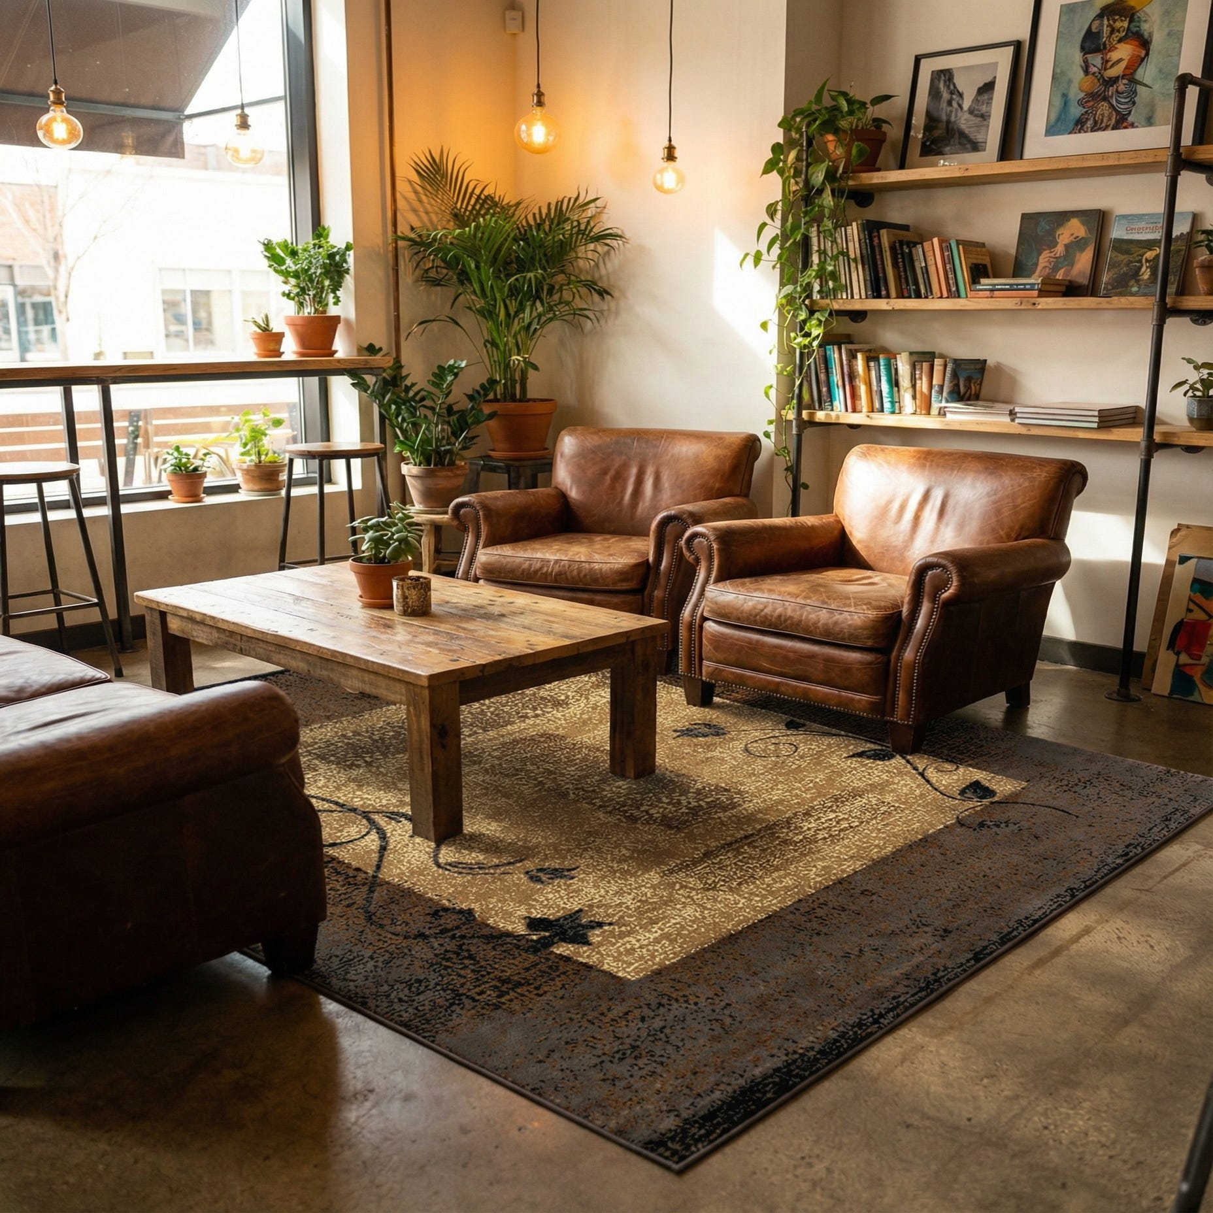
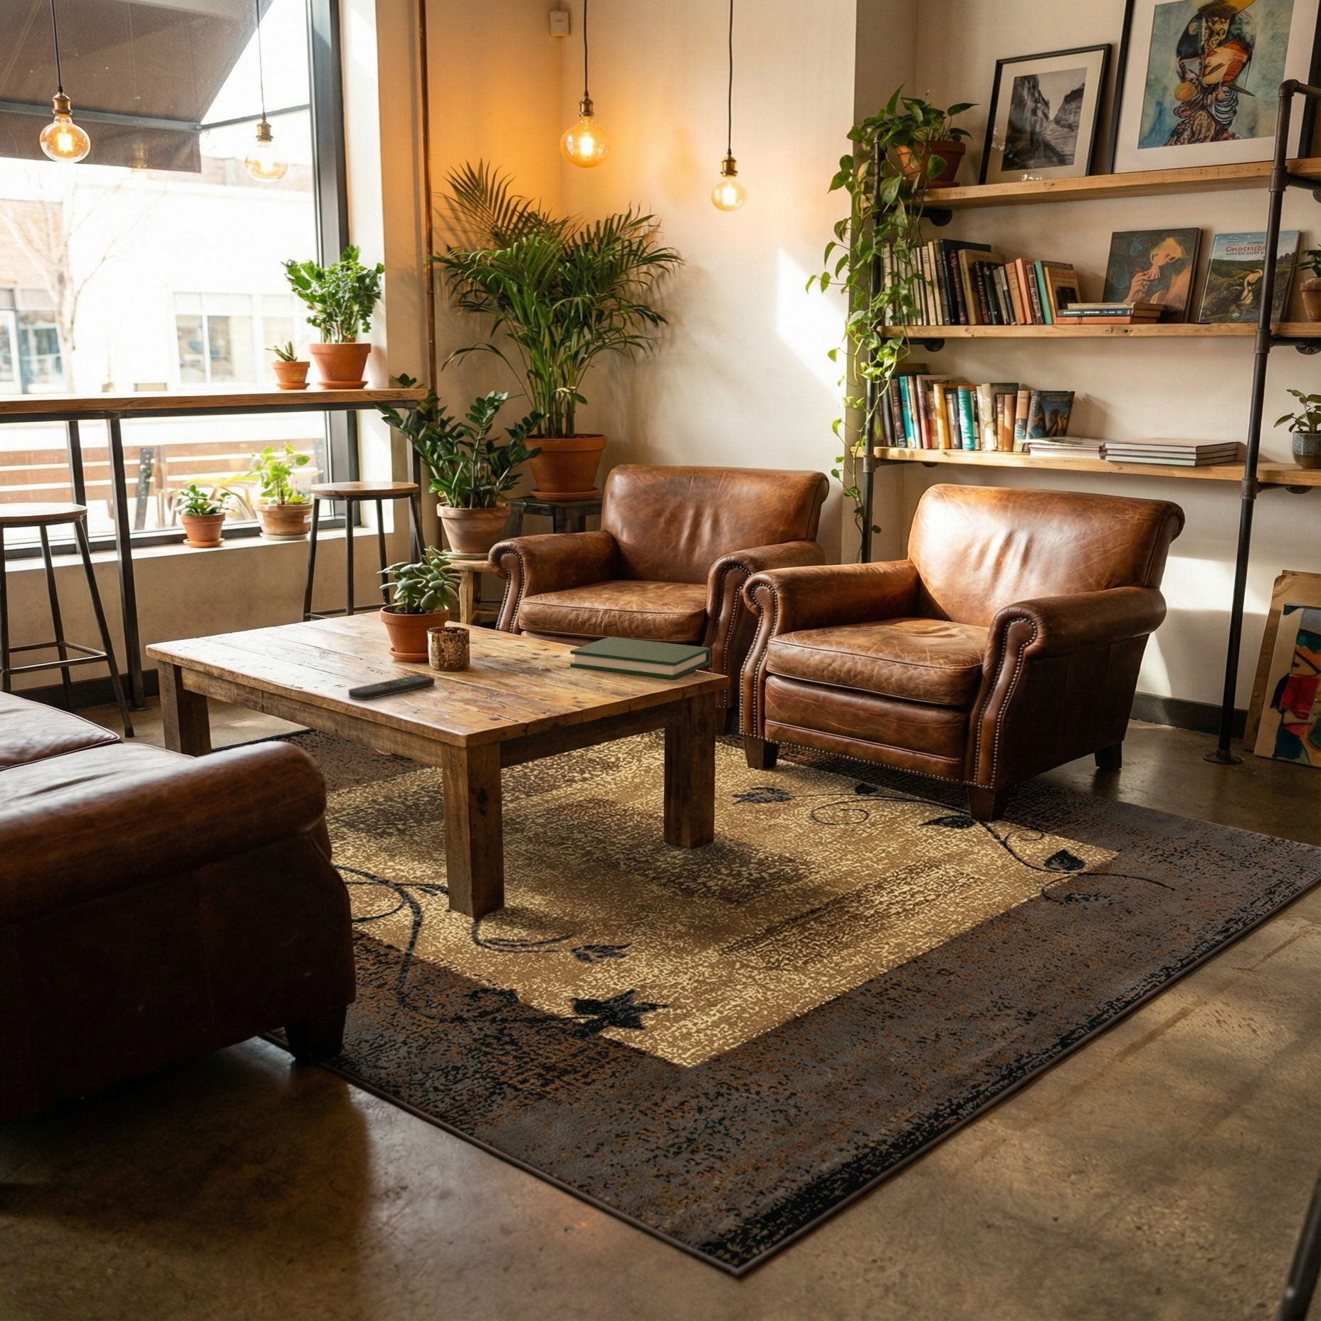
+ hardback book [570,636,711,680]
+ remote control [348,674,435,700]
